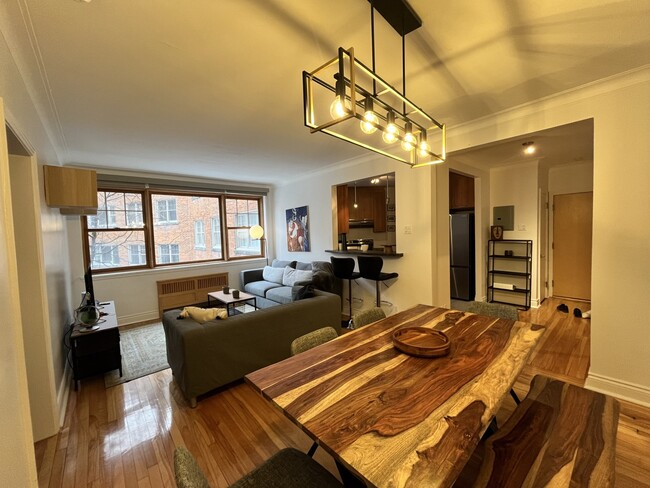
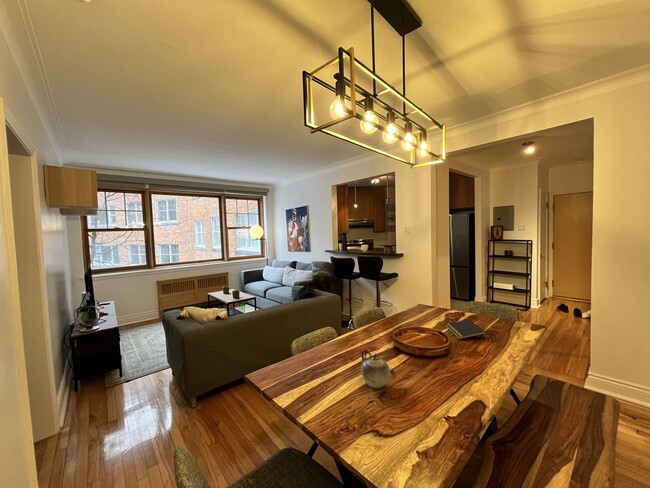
+ notepad [444,318,488,340]
+ teapot [360,349,396,389]
